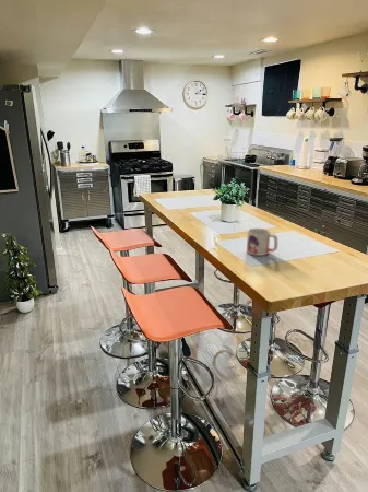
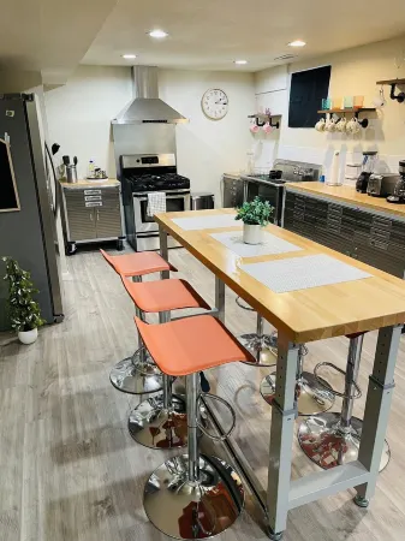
- mug [246,227,278,257]
